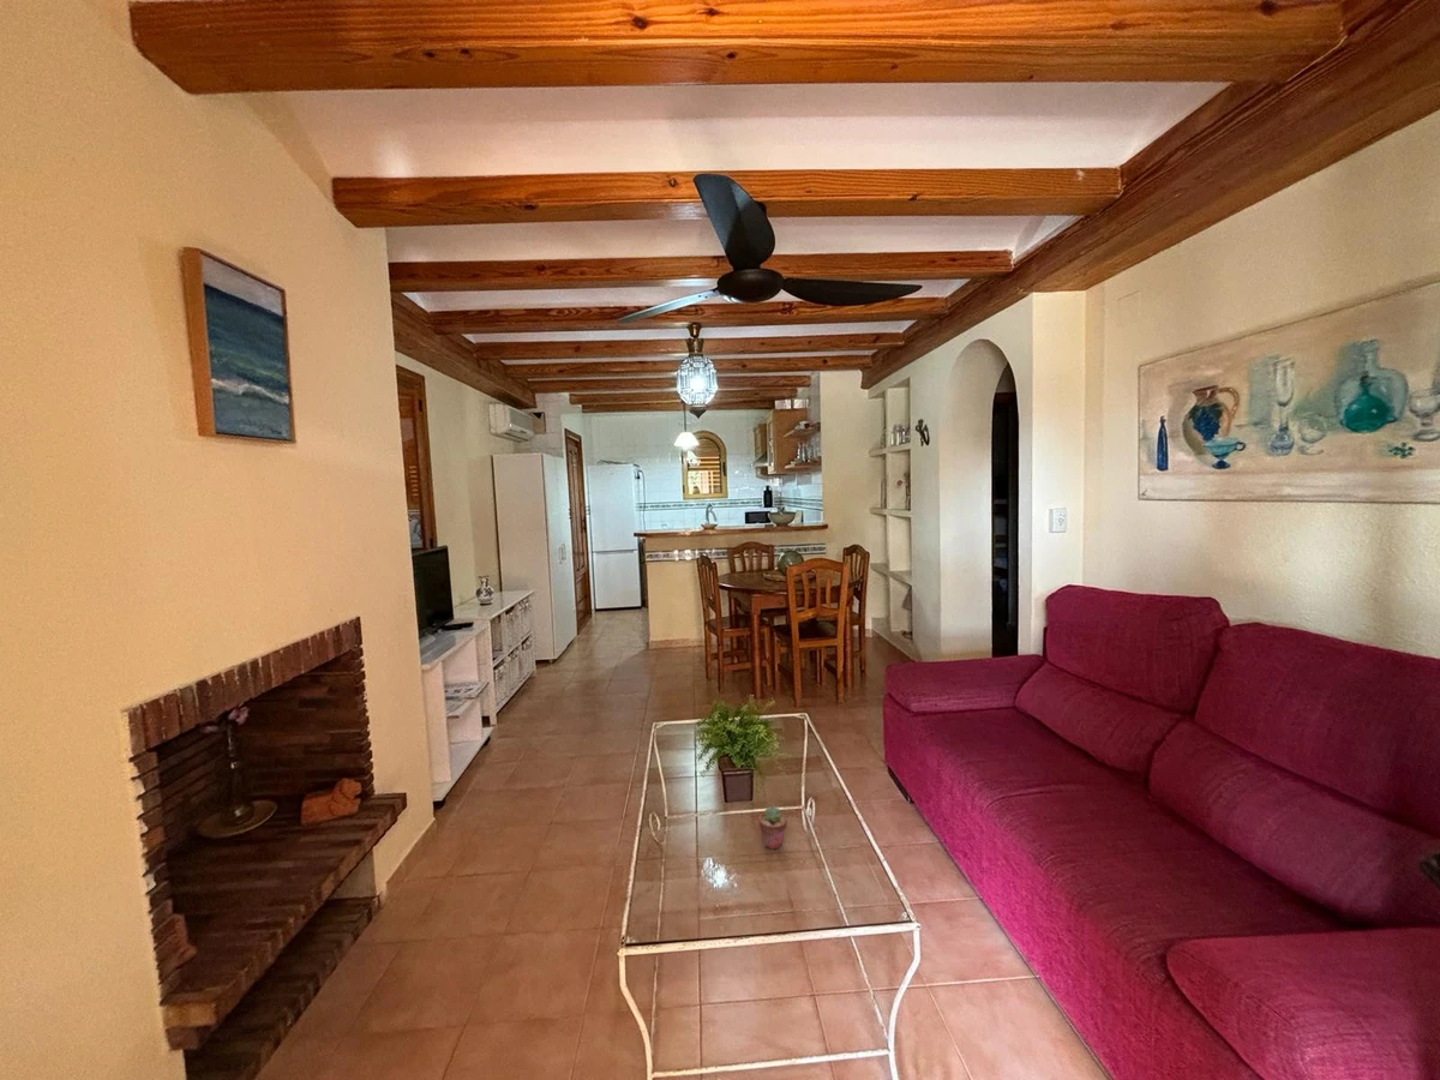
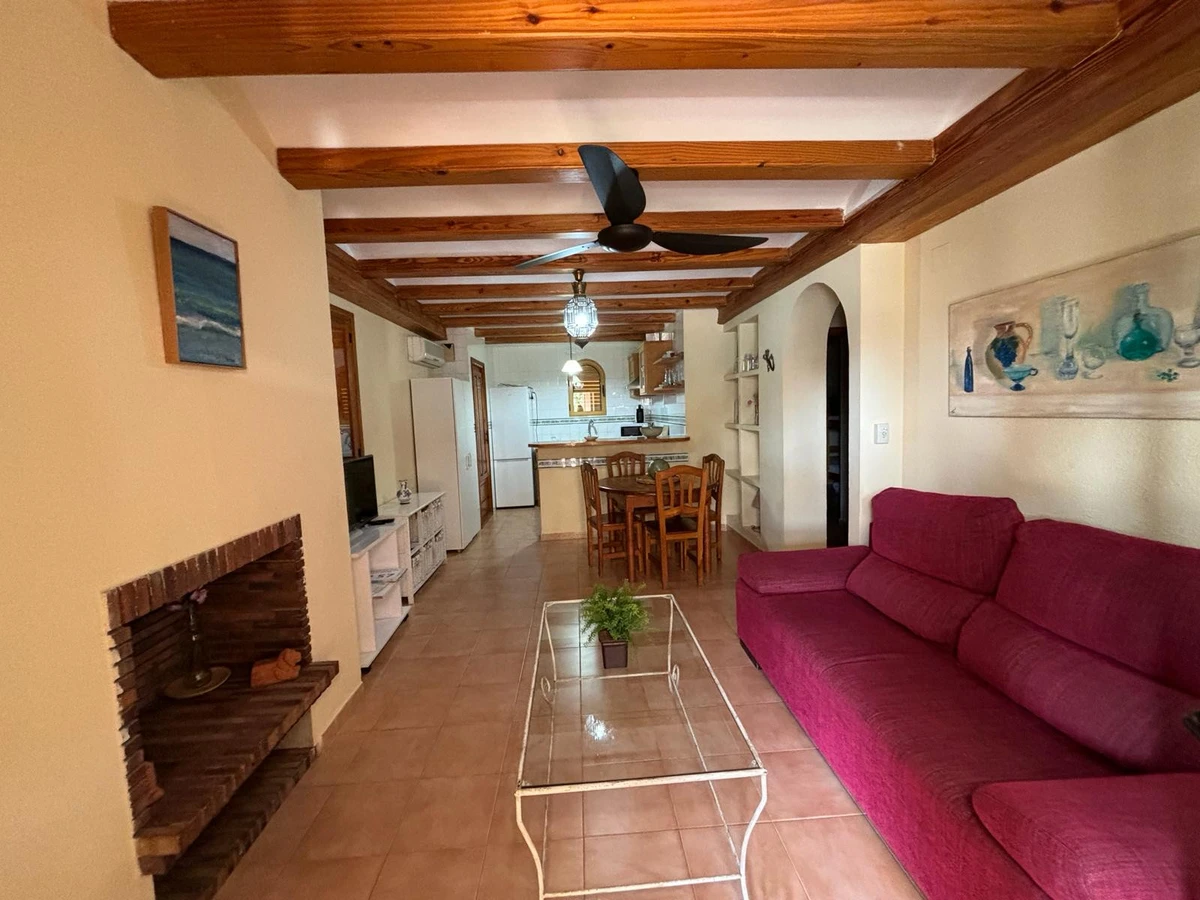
- potted succulent [757,805,788,851]
